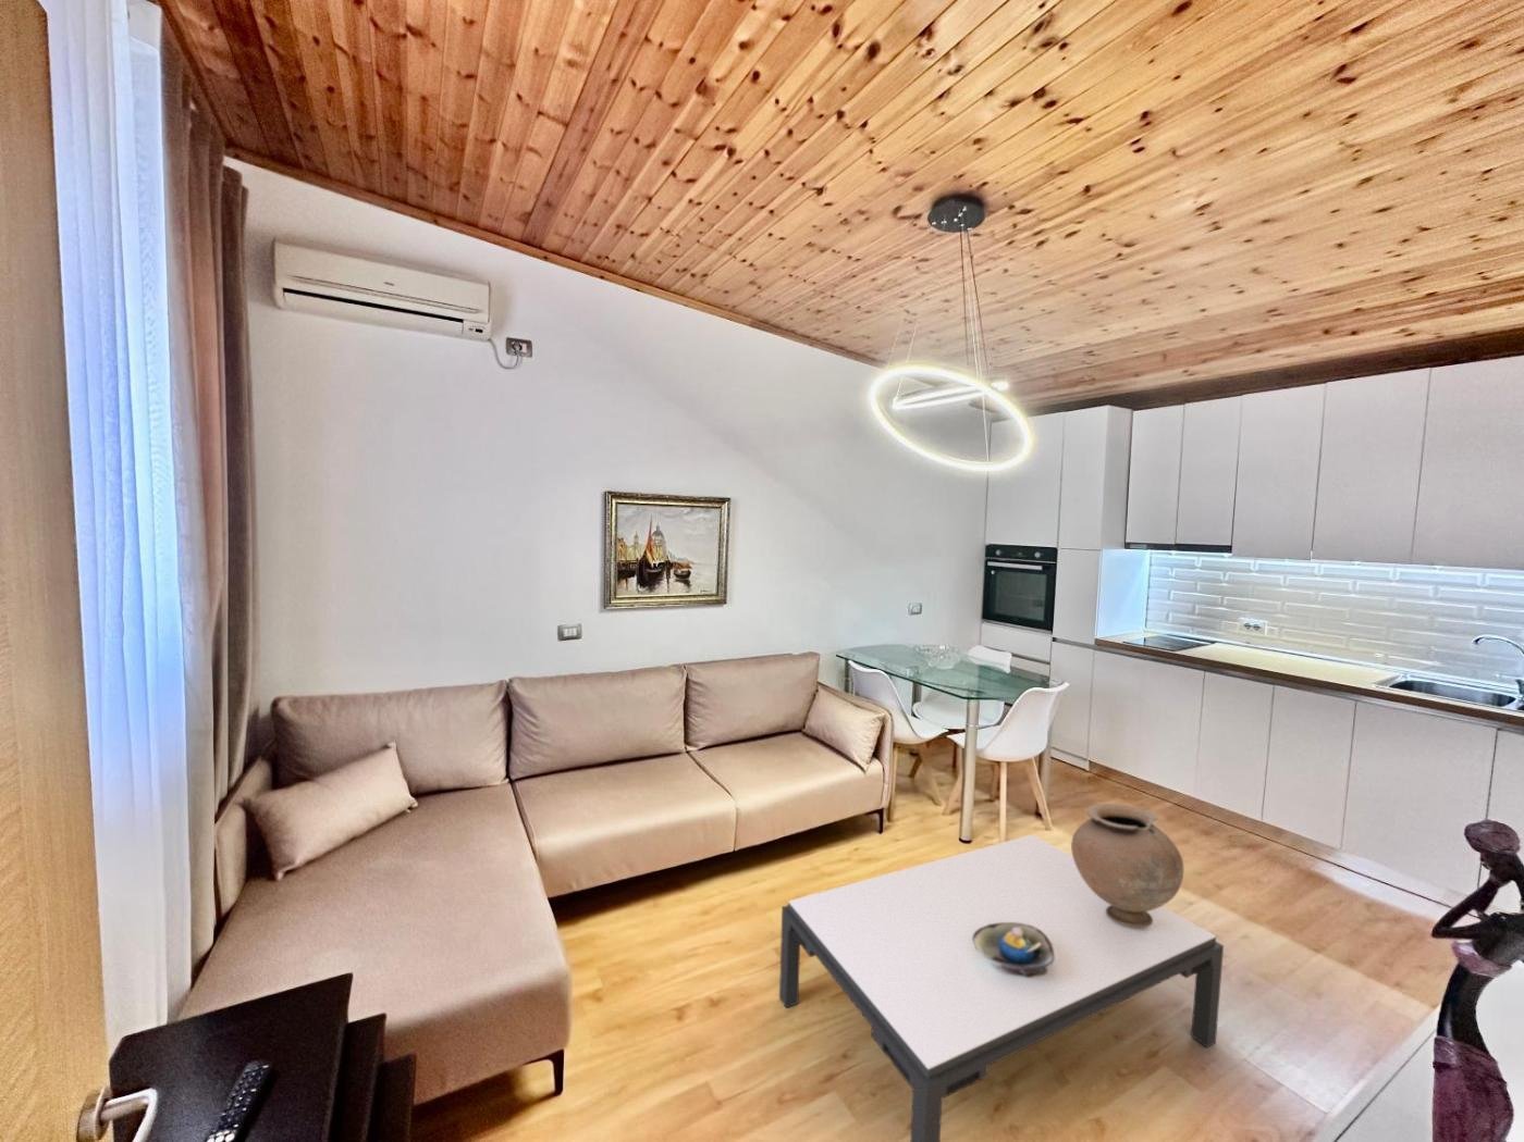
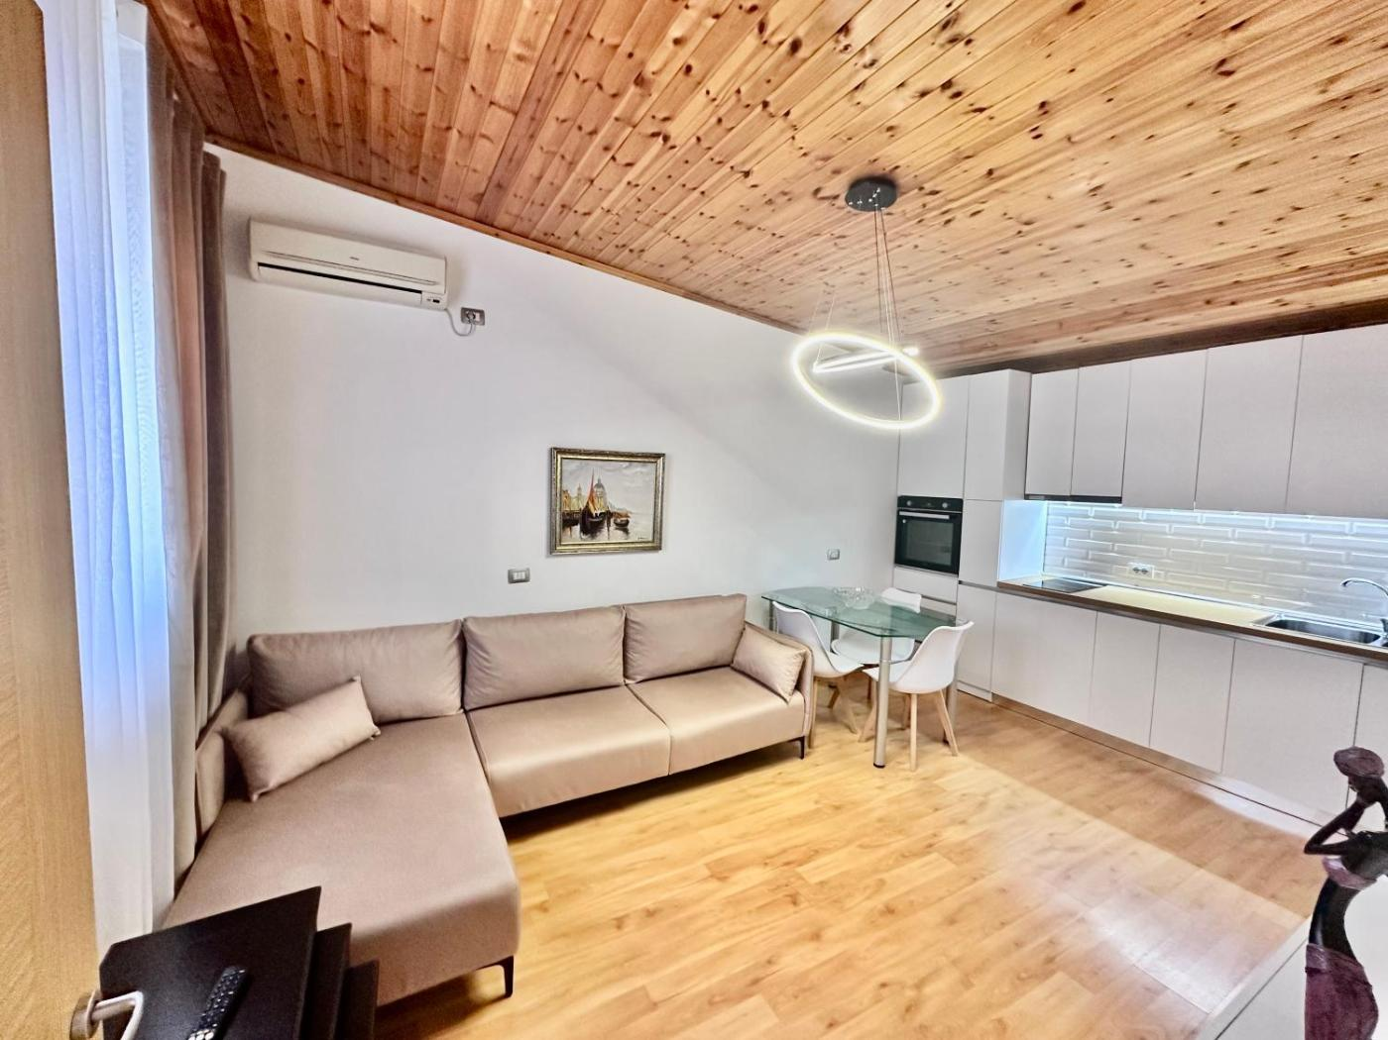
- decorative bowl [972,922,1055,978]
- vase [1070,803,1184,927]
- coffee table [779,834,1225,1142]
